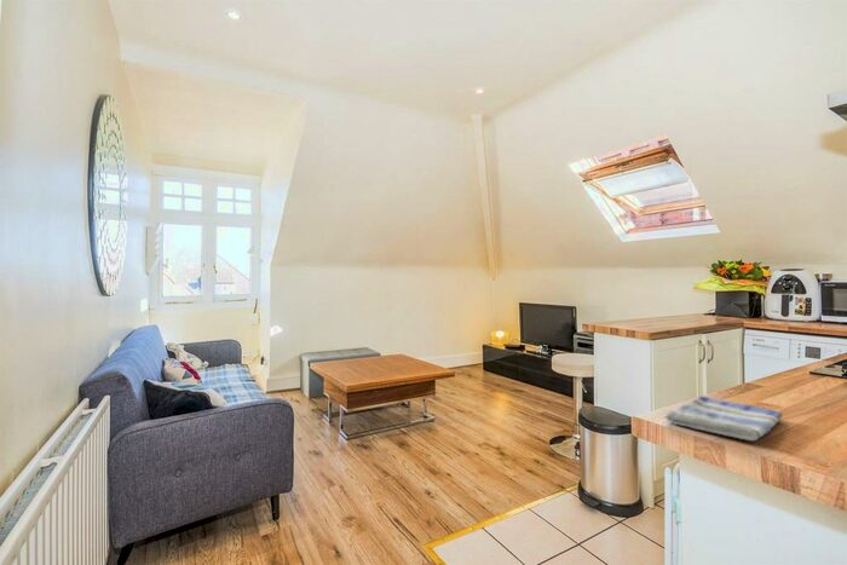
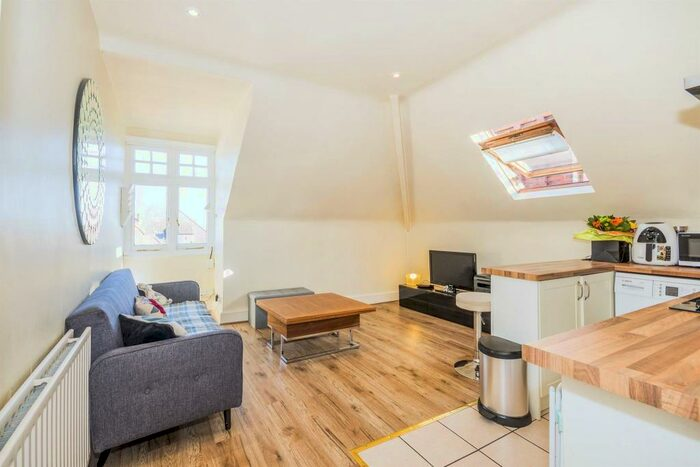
- dish towel [663,394,784,442]
